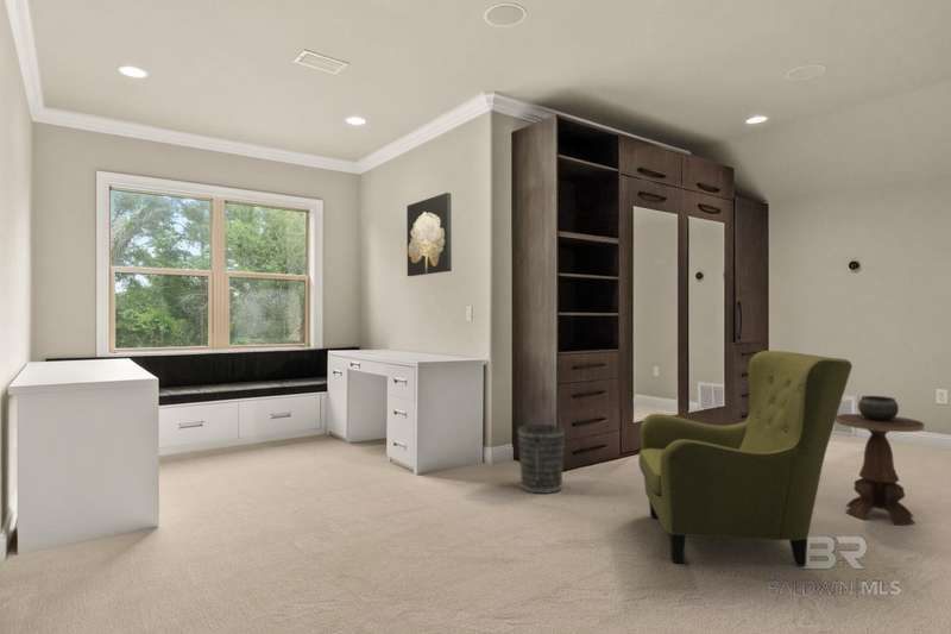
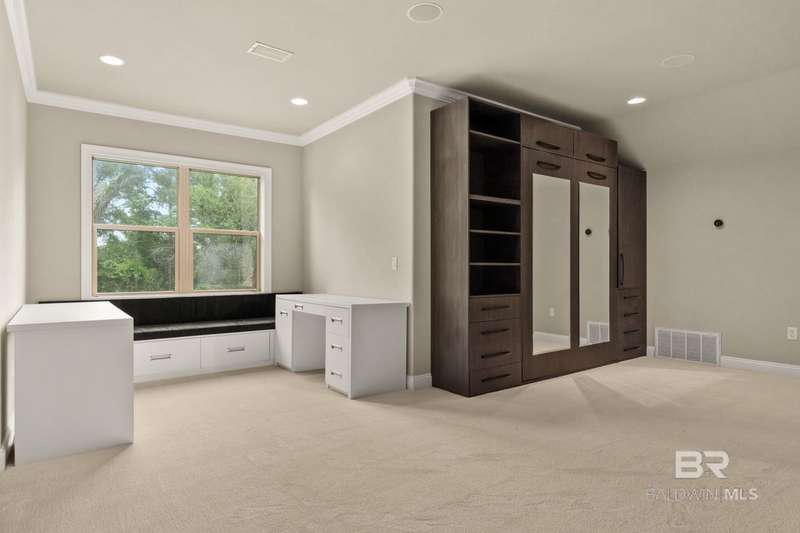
- side table [835,395,925,526]
- wastebasket [517,423,566,495]
- wall art [405,192,453,277]
- armchair [637,350,854,567]
